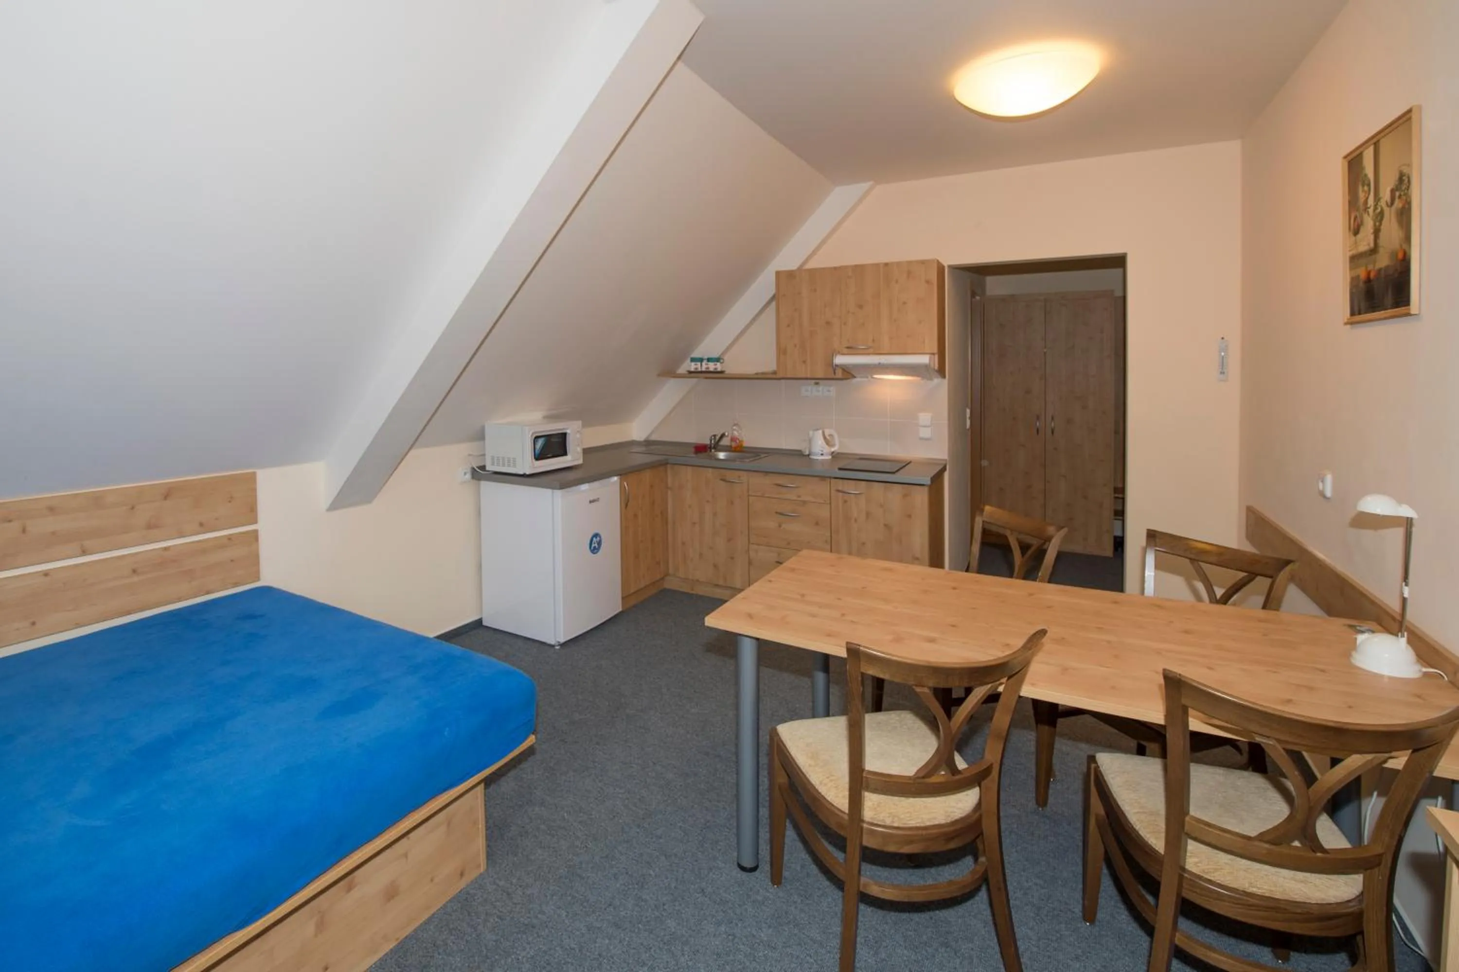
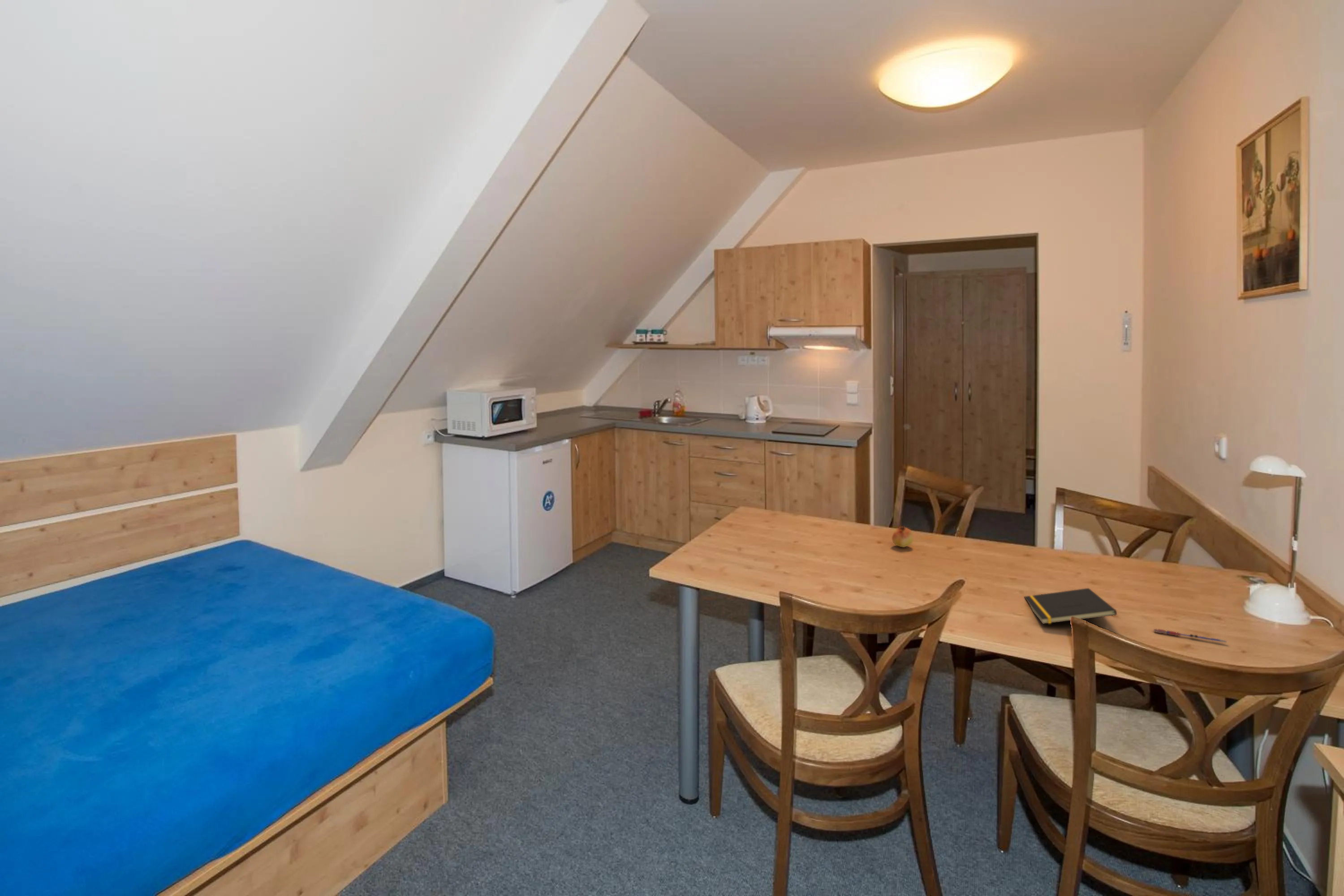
+ fruit [892,525,914,548]
+ pen [1153,629,1227,643]
+ notepad [1024,588,1117,625]
